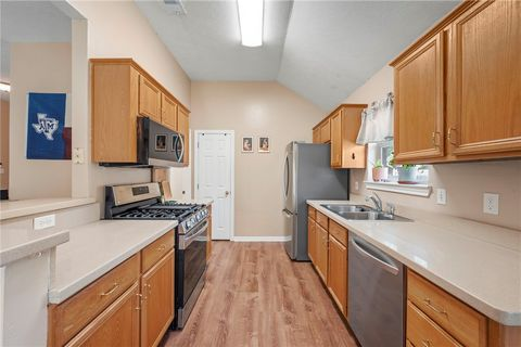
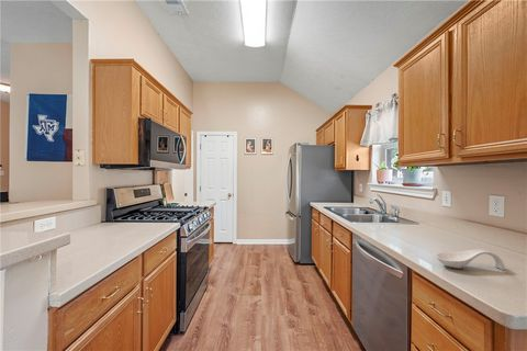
+ spoon rest [435,248,506,271]
